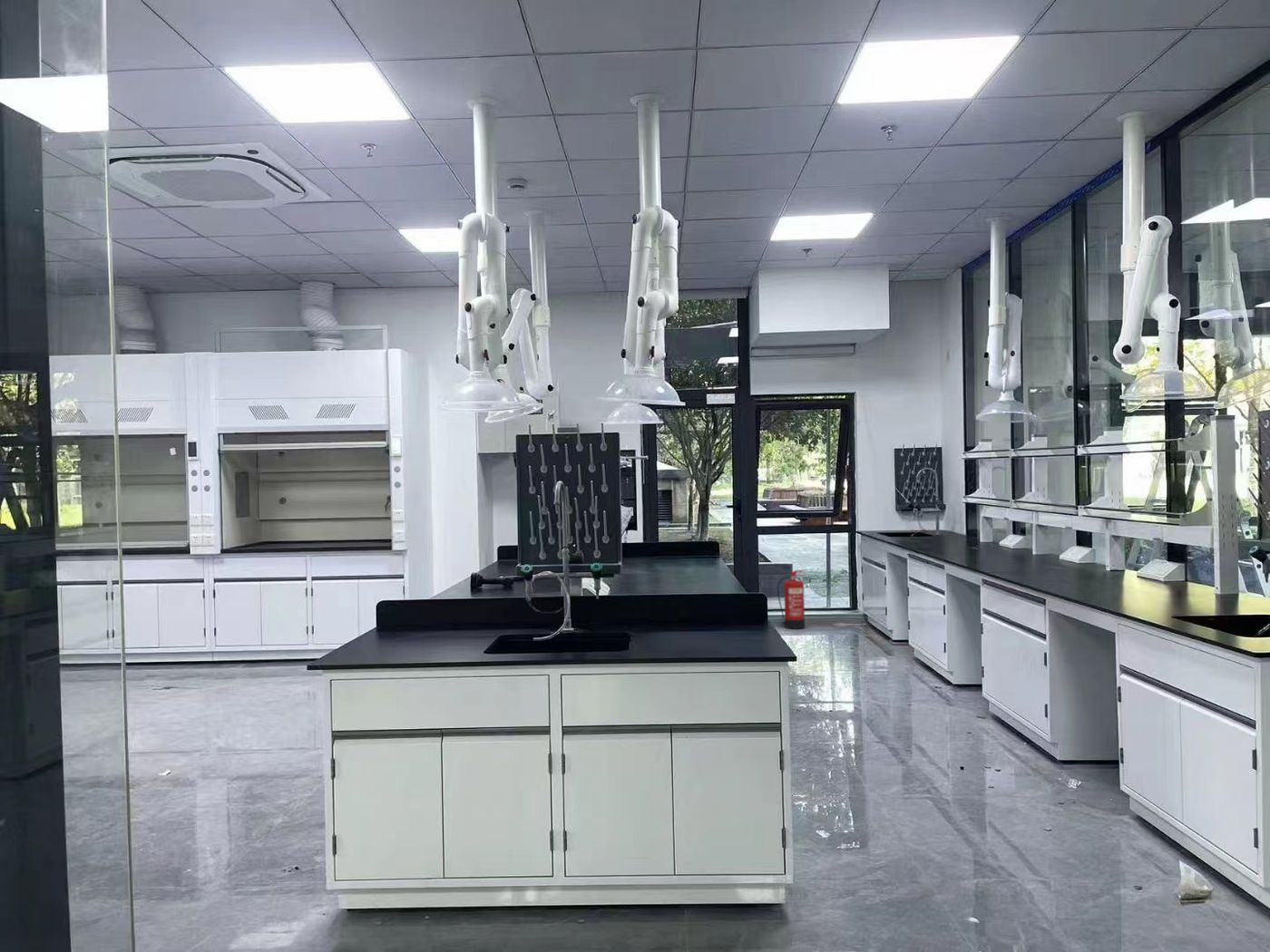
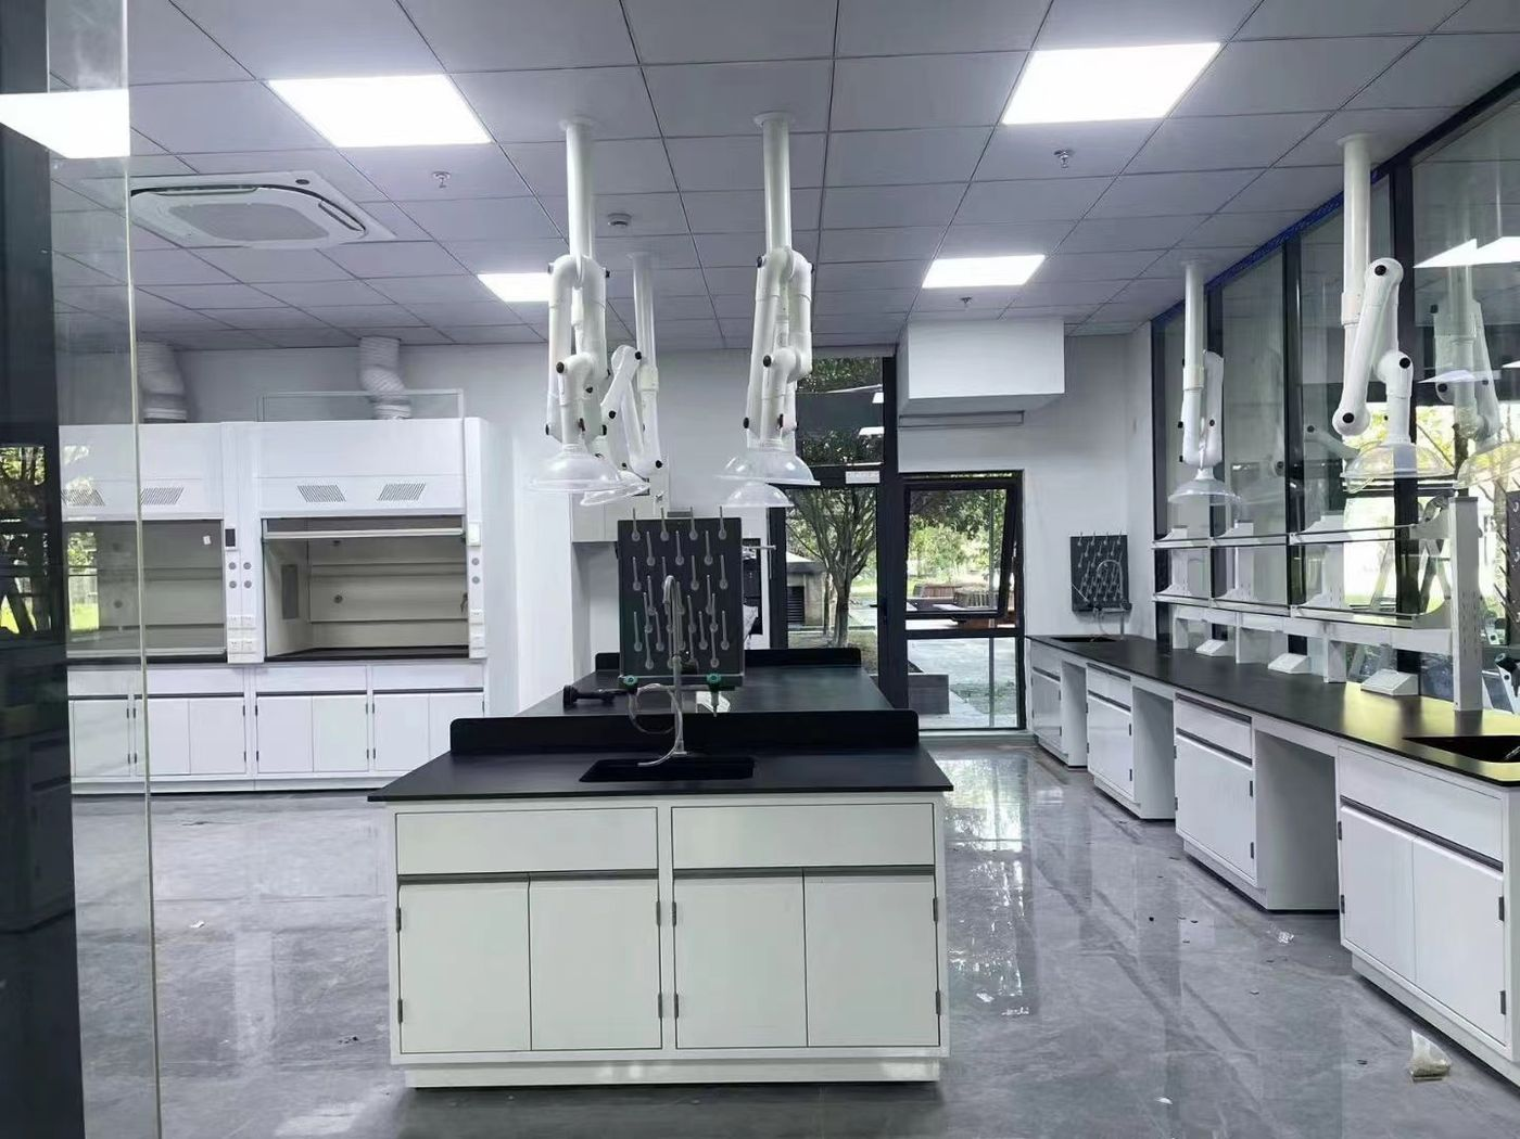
- fire extinguisher [777,568,808,630]
